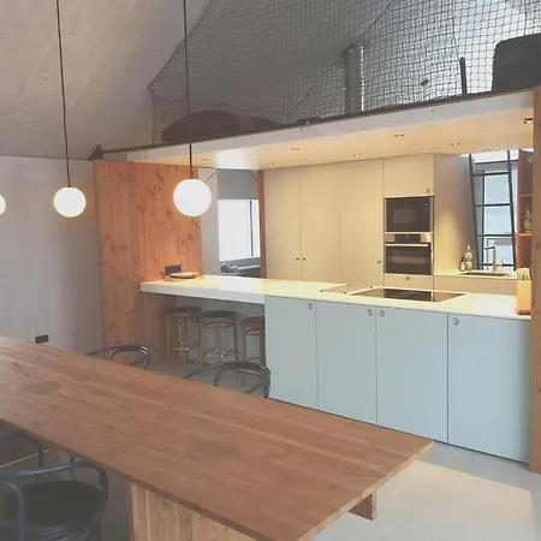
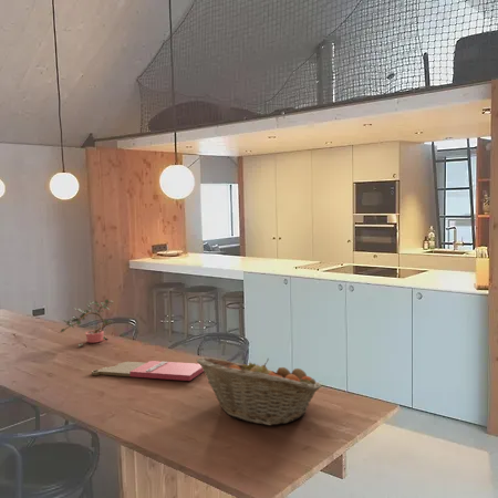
+ fruit basket [196,356,322,426]
+ potted plant [59,298,115,347]
+ cutting board [91,360,205,382]
